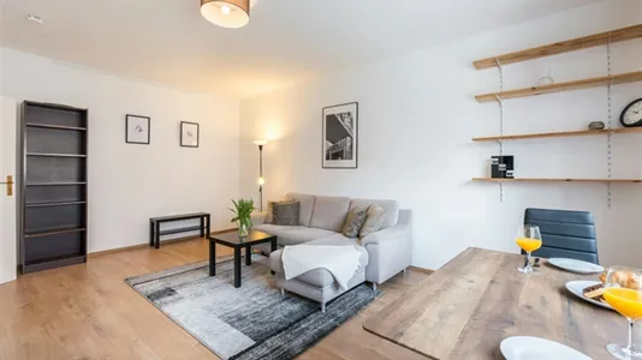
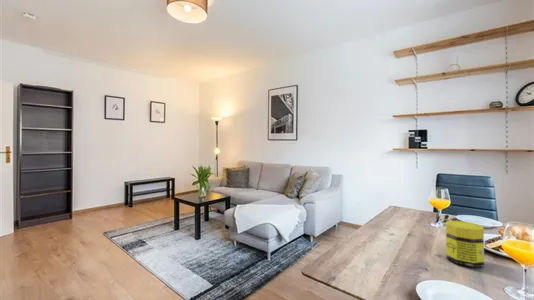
+ jar [445,220,485,268]
